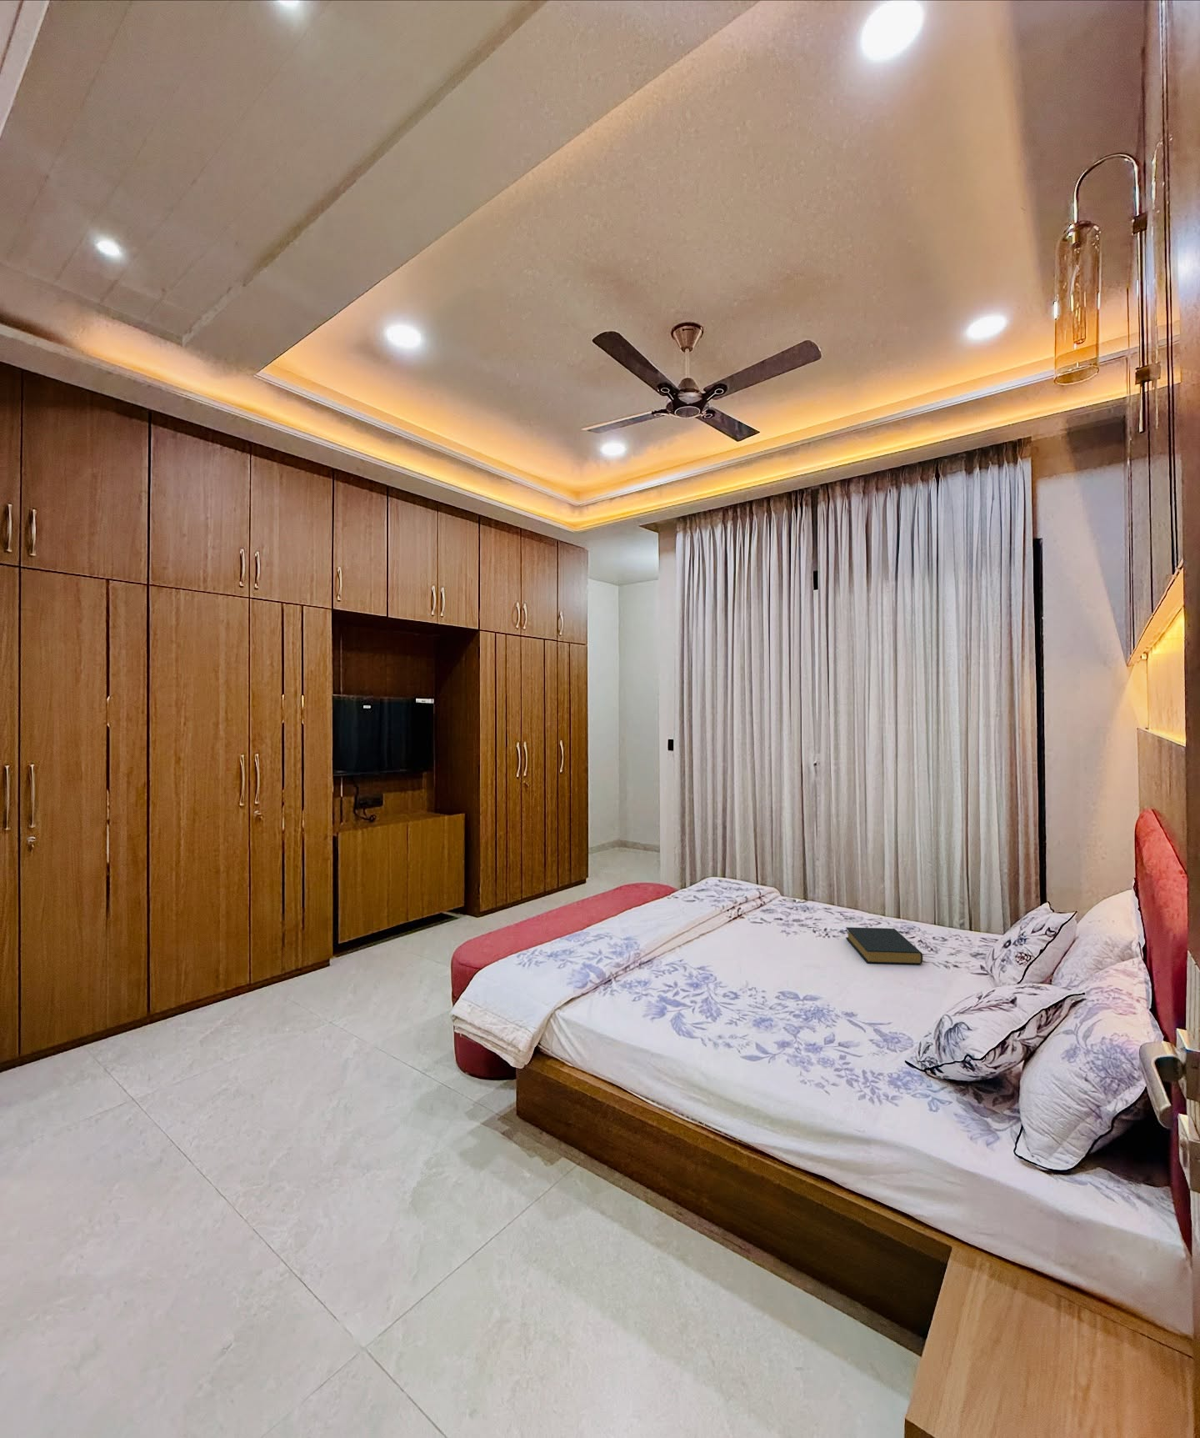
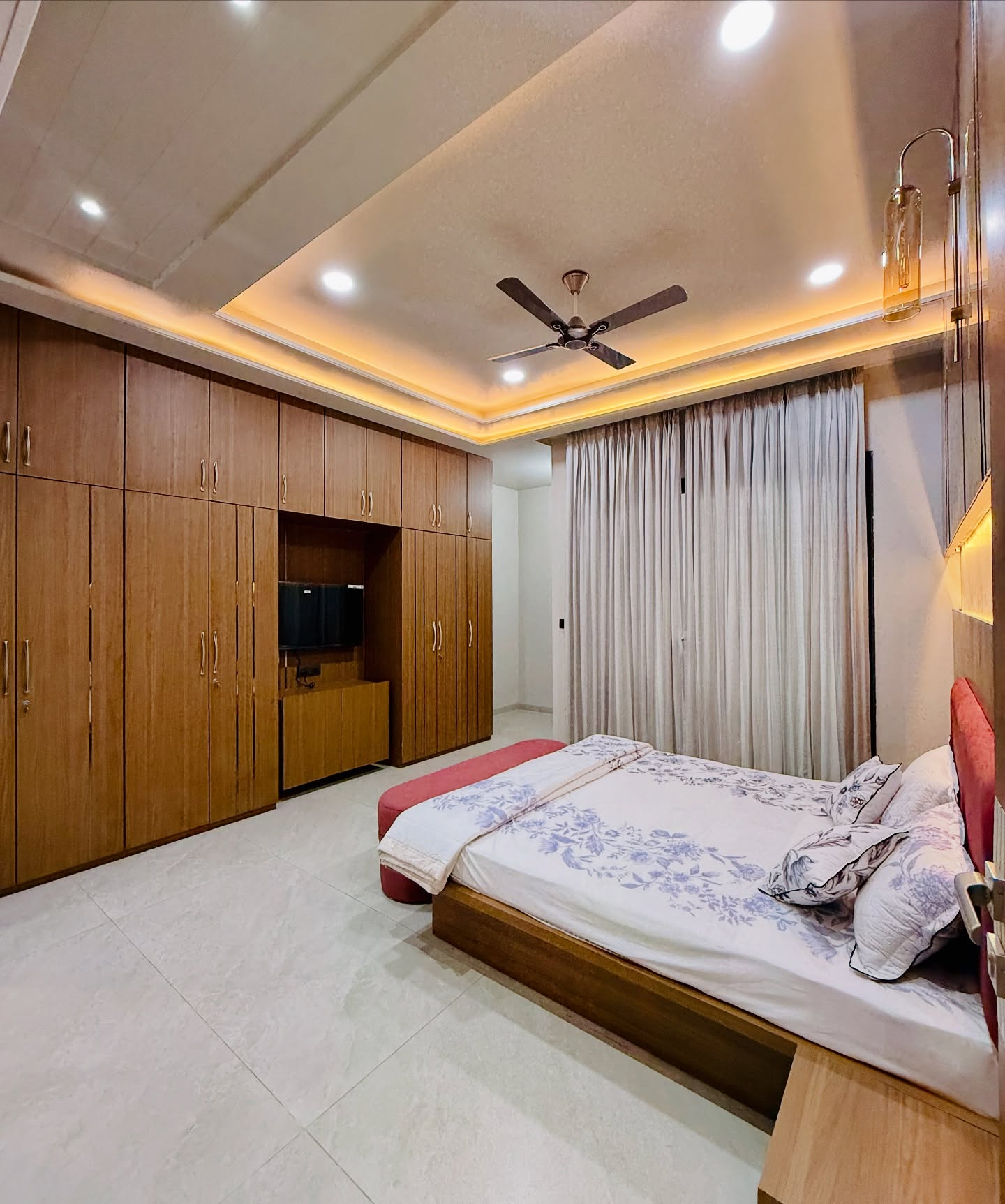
- hardback book [845,926,923,965]
